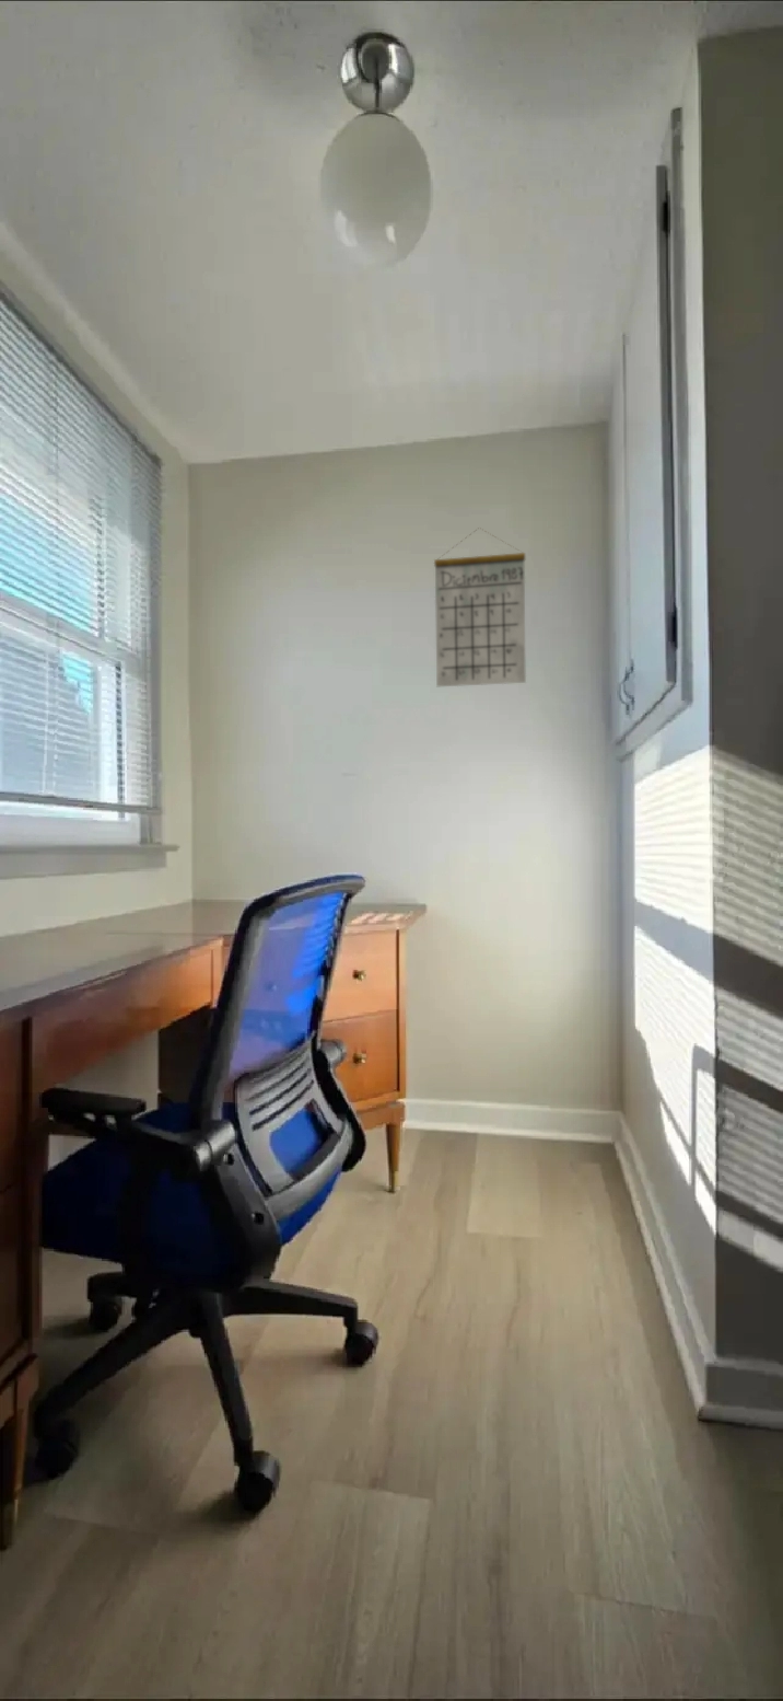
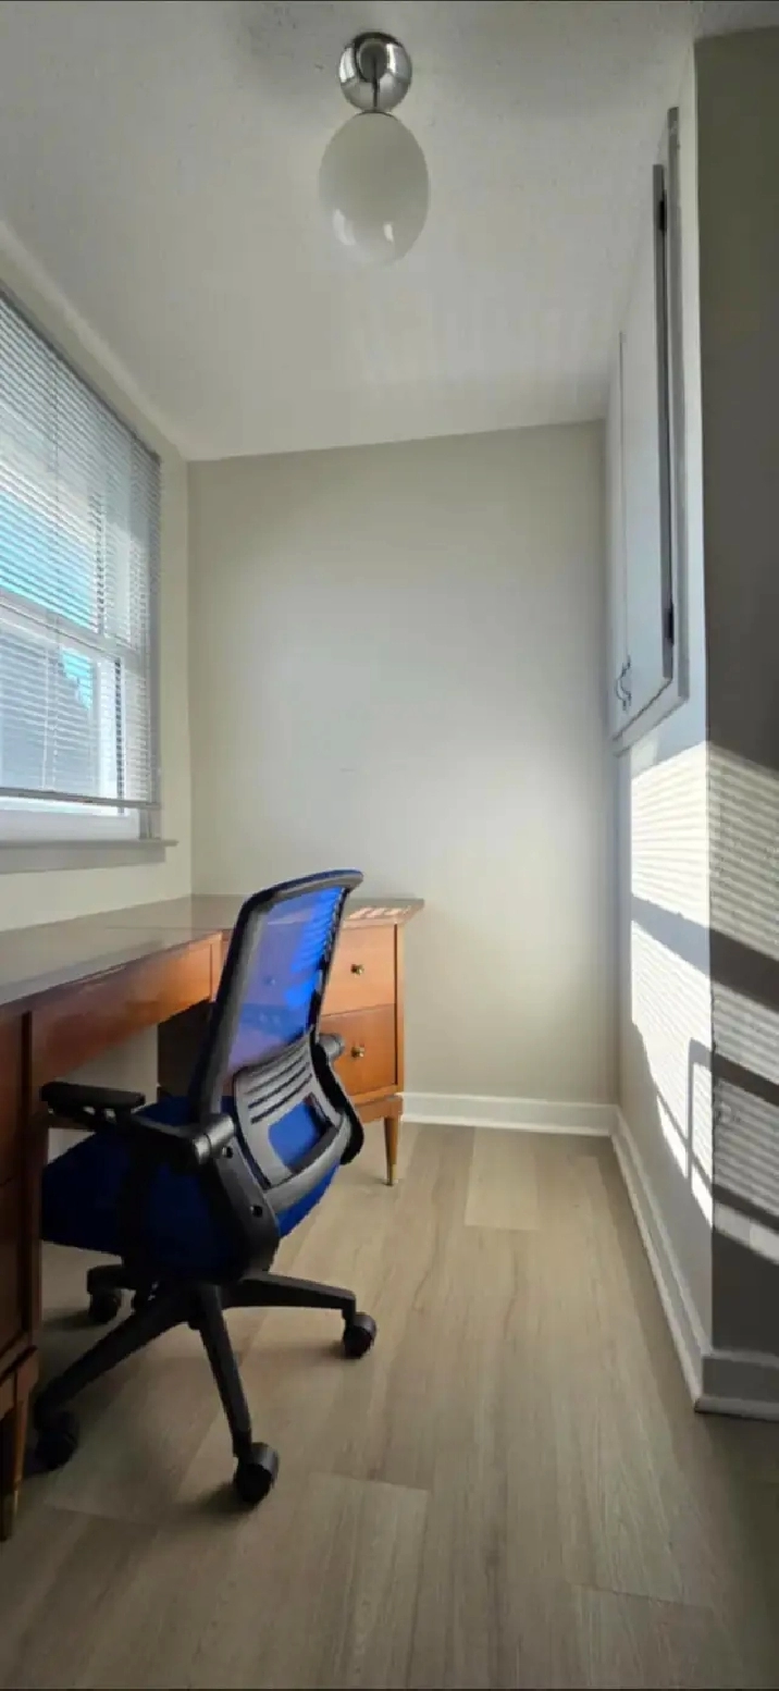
- calendar [433,526,527,687]
